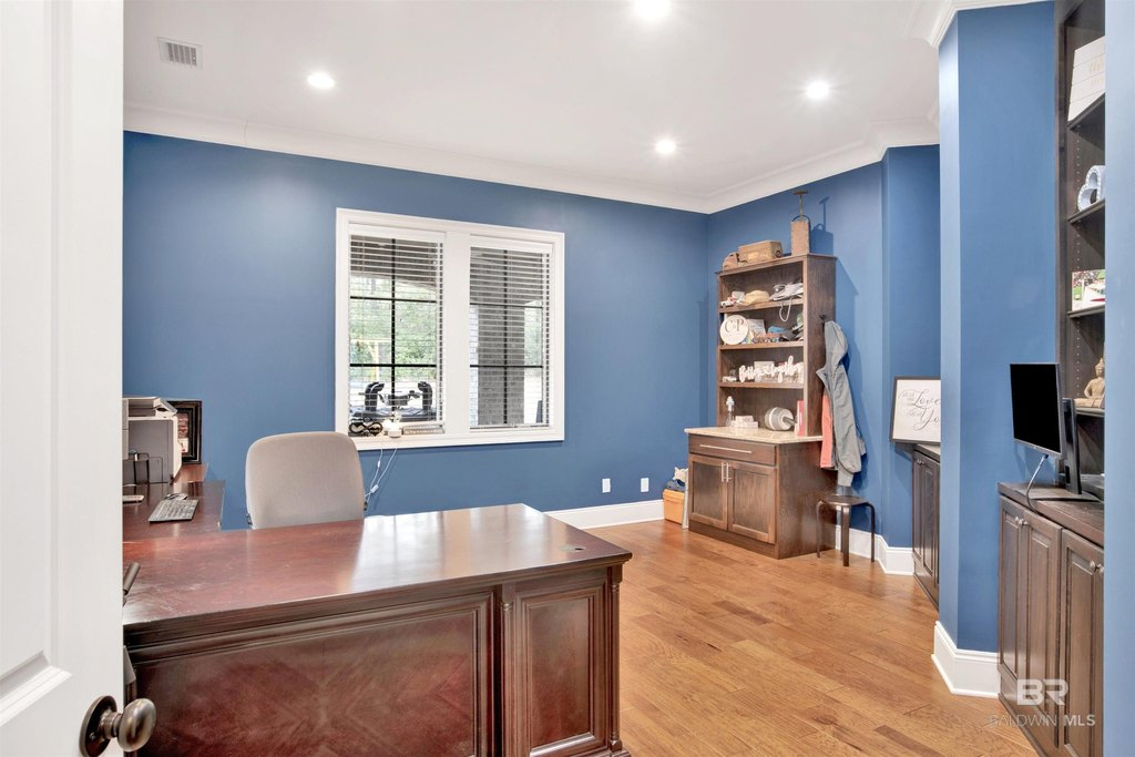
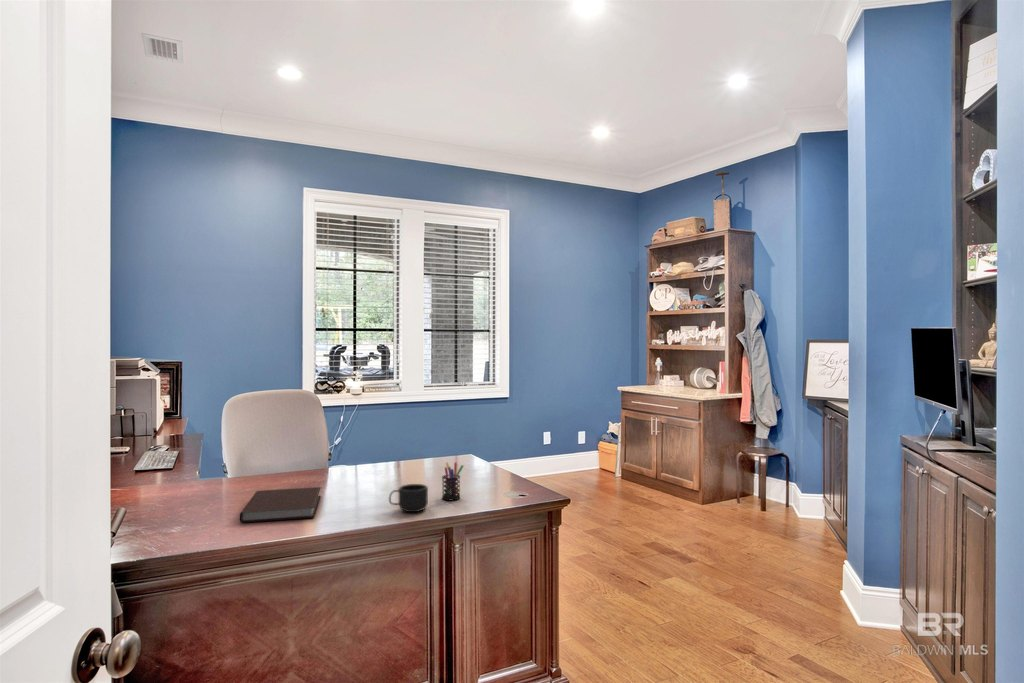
+ mug [388,483,429,513]
+ pen holder [441,461,464,501]
+ notebook [239,486,322,523]
